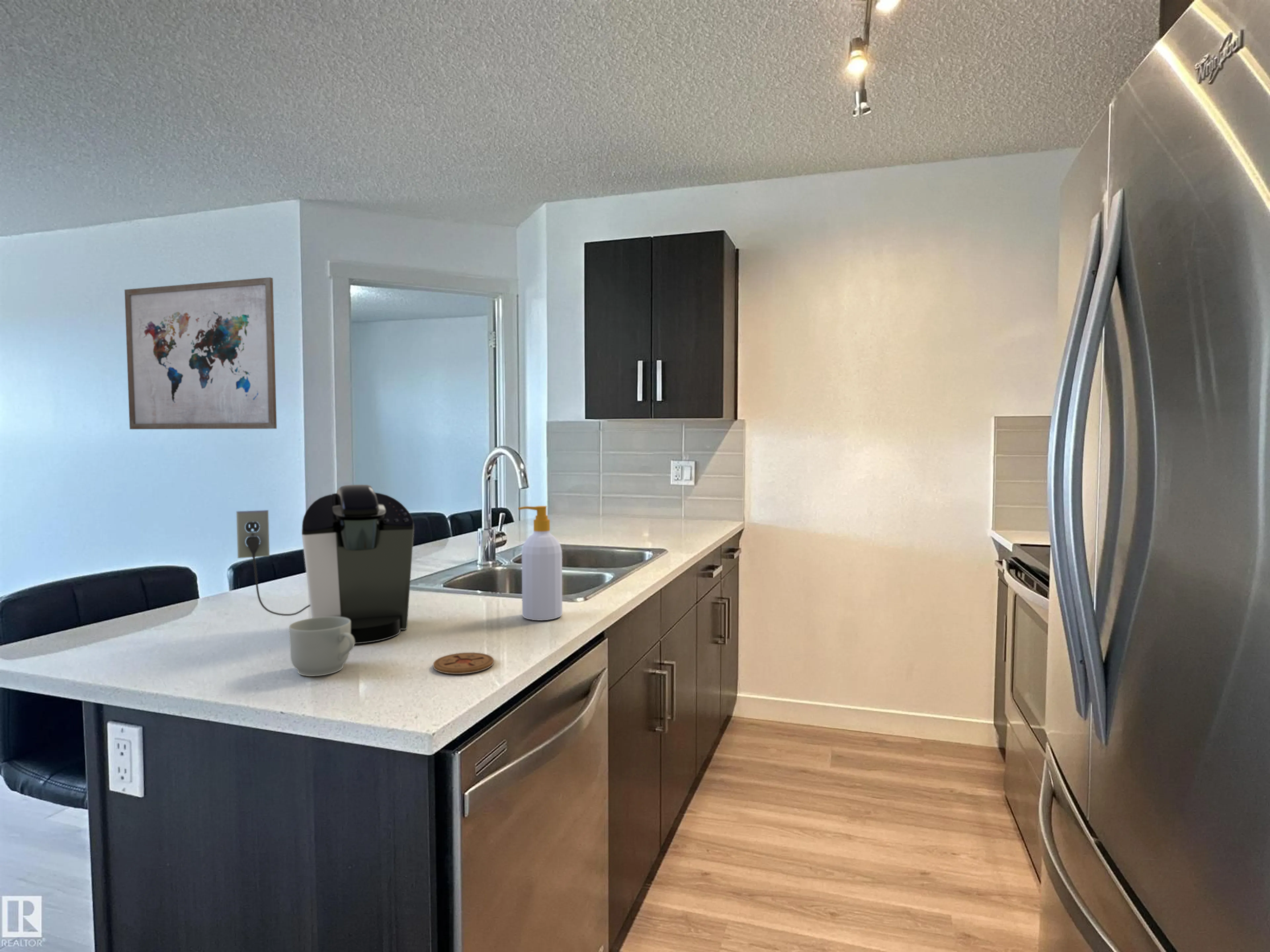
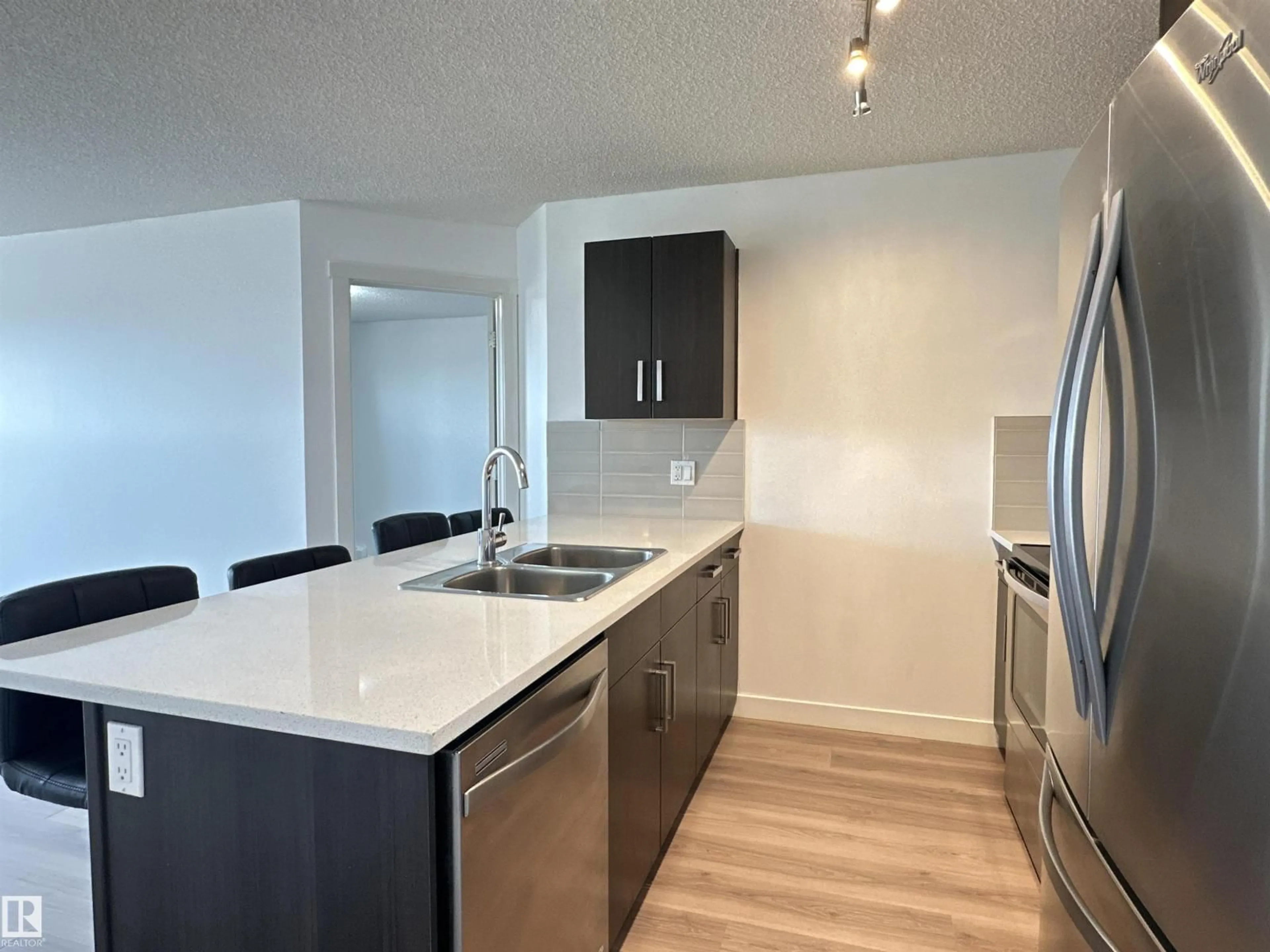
- mug [288,616,355,677]
- coaster [433,652,494,674]
- soap bottle [518,505,563,621]
- wall art [124,277,277,430]
- coffee maker [236,484,414,644]
